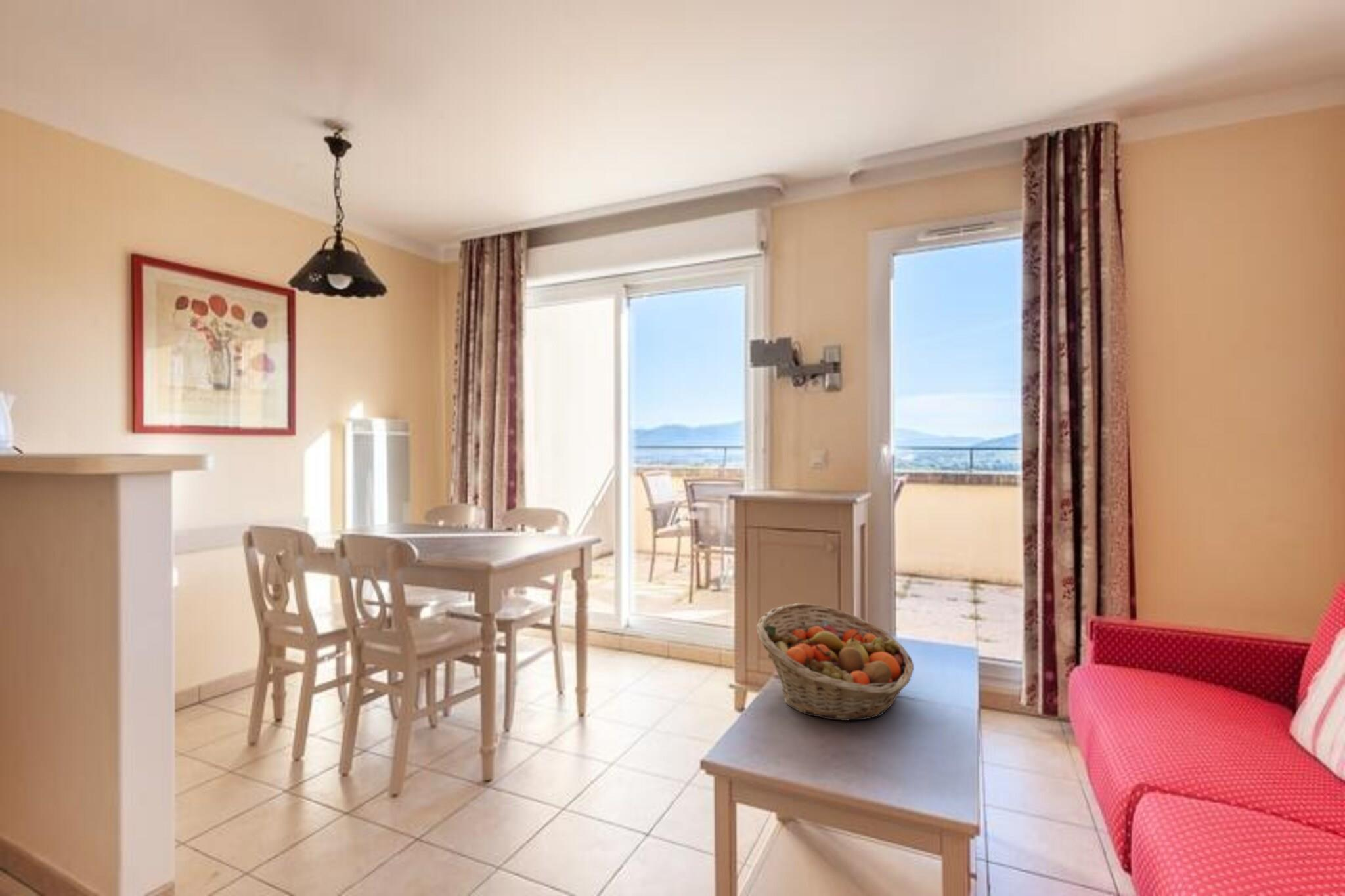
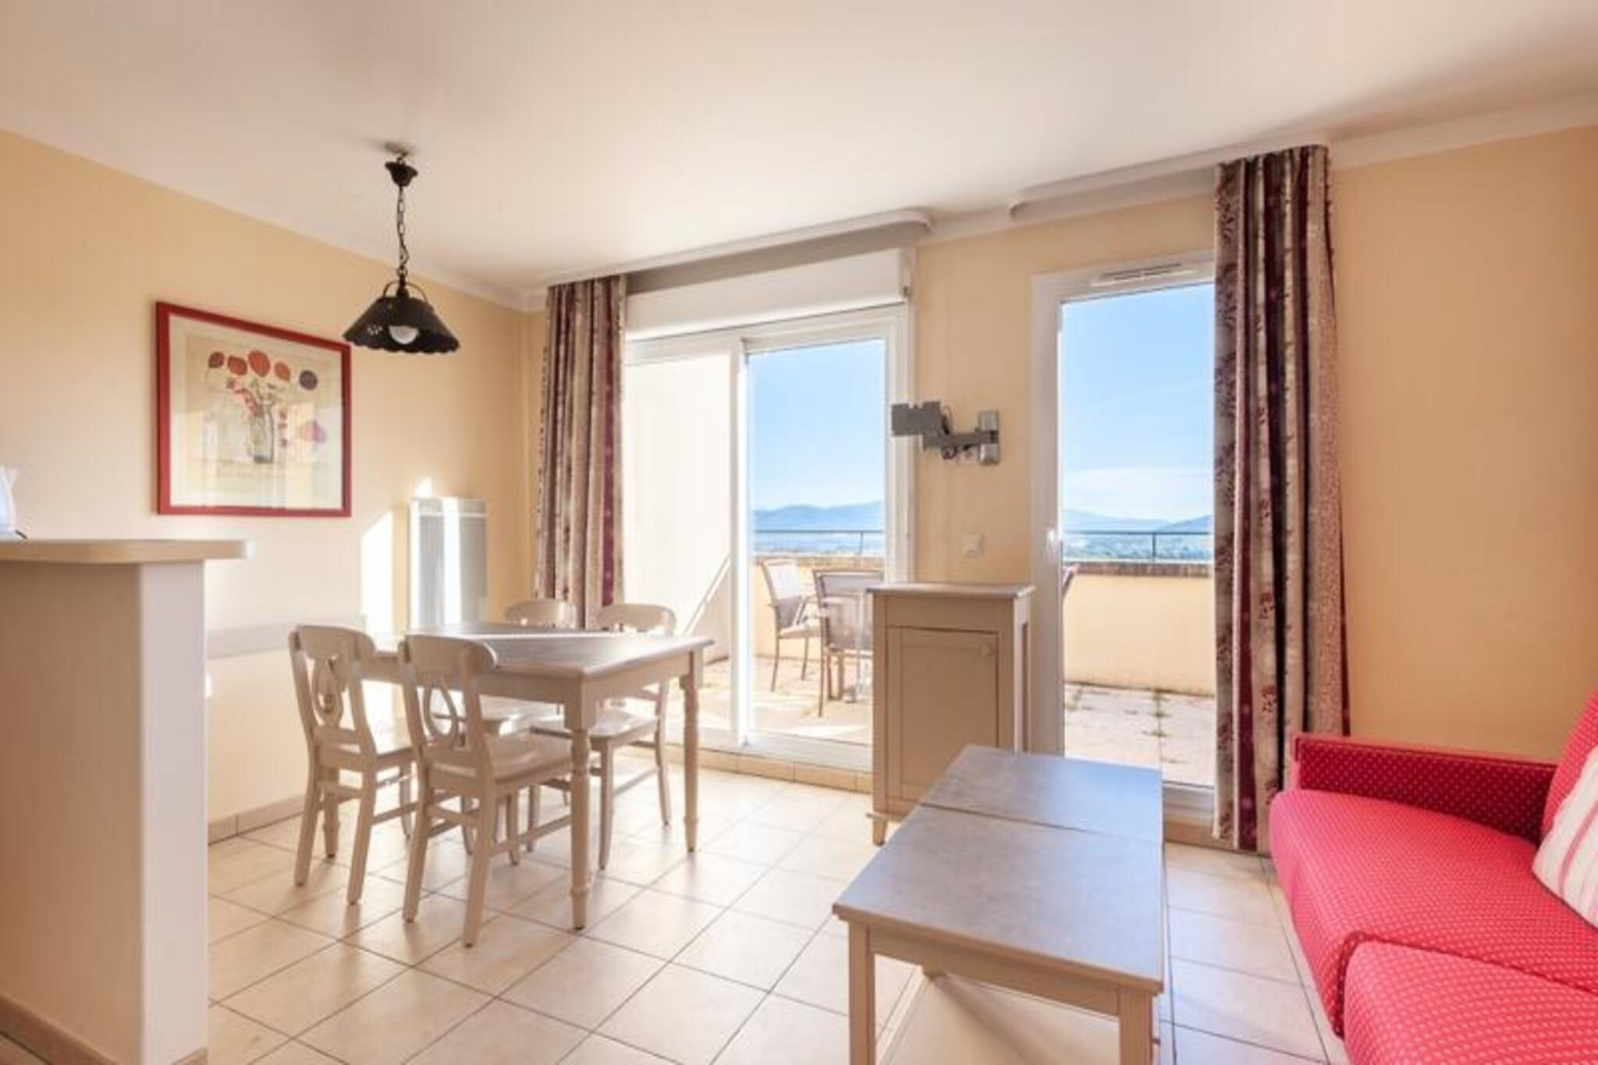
- fruit basket [756,603,915,721]
